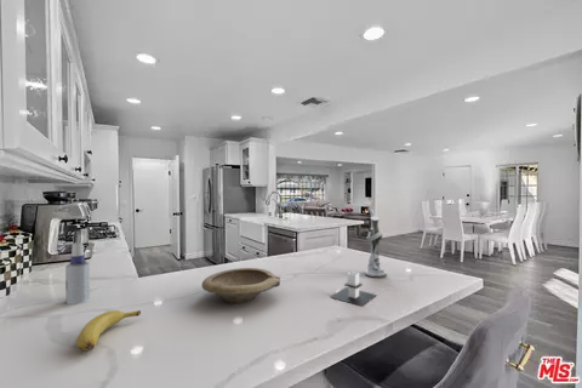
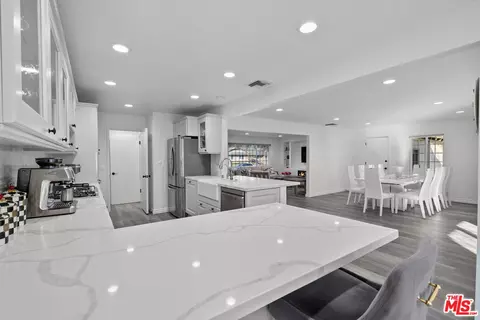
- architectural model [330,270,377,308]
- bowl [200,267,281,304]
- utensil holder [364,206,388,278]
- spray bottle [64,241,91,306]
- banana [75,309,142,352]
